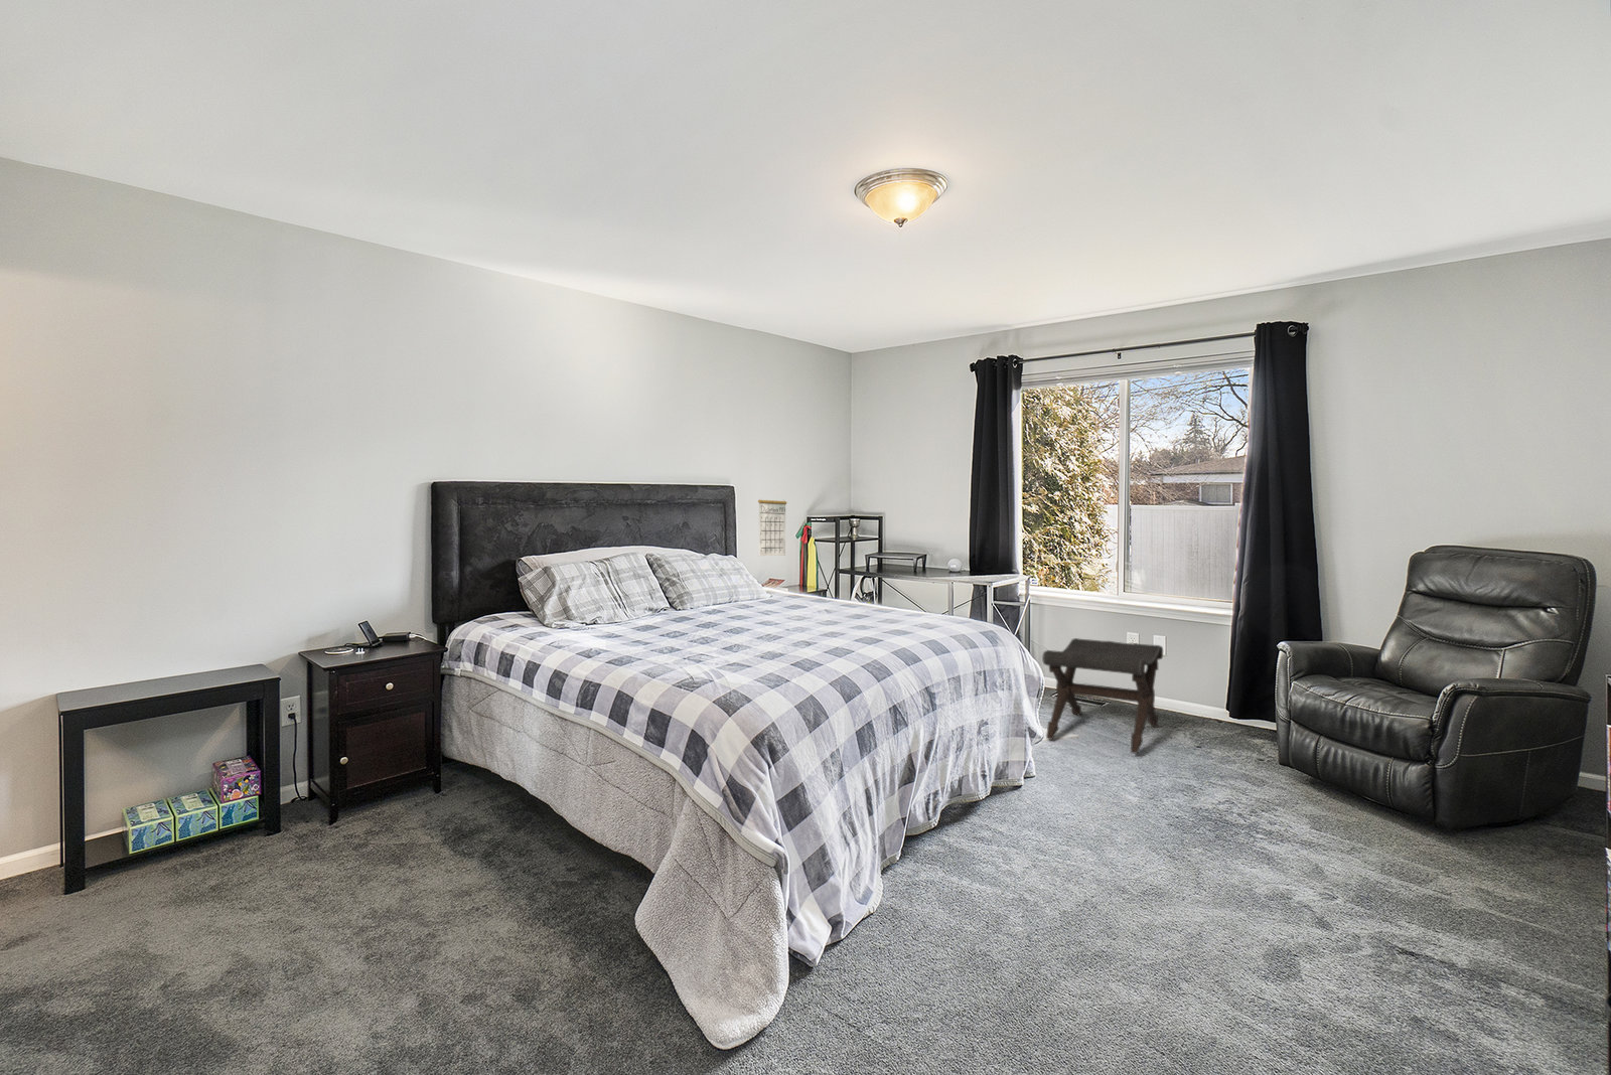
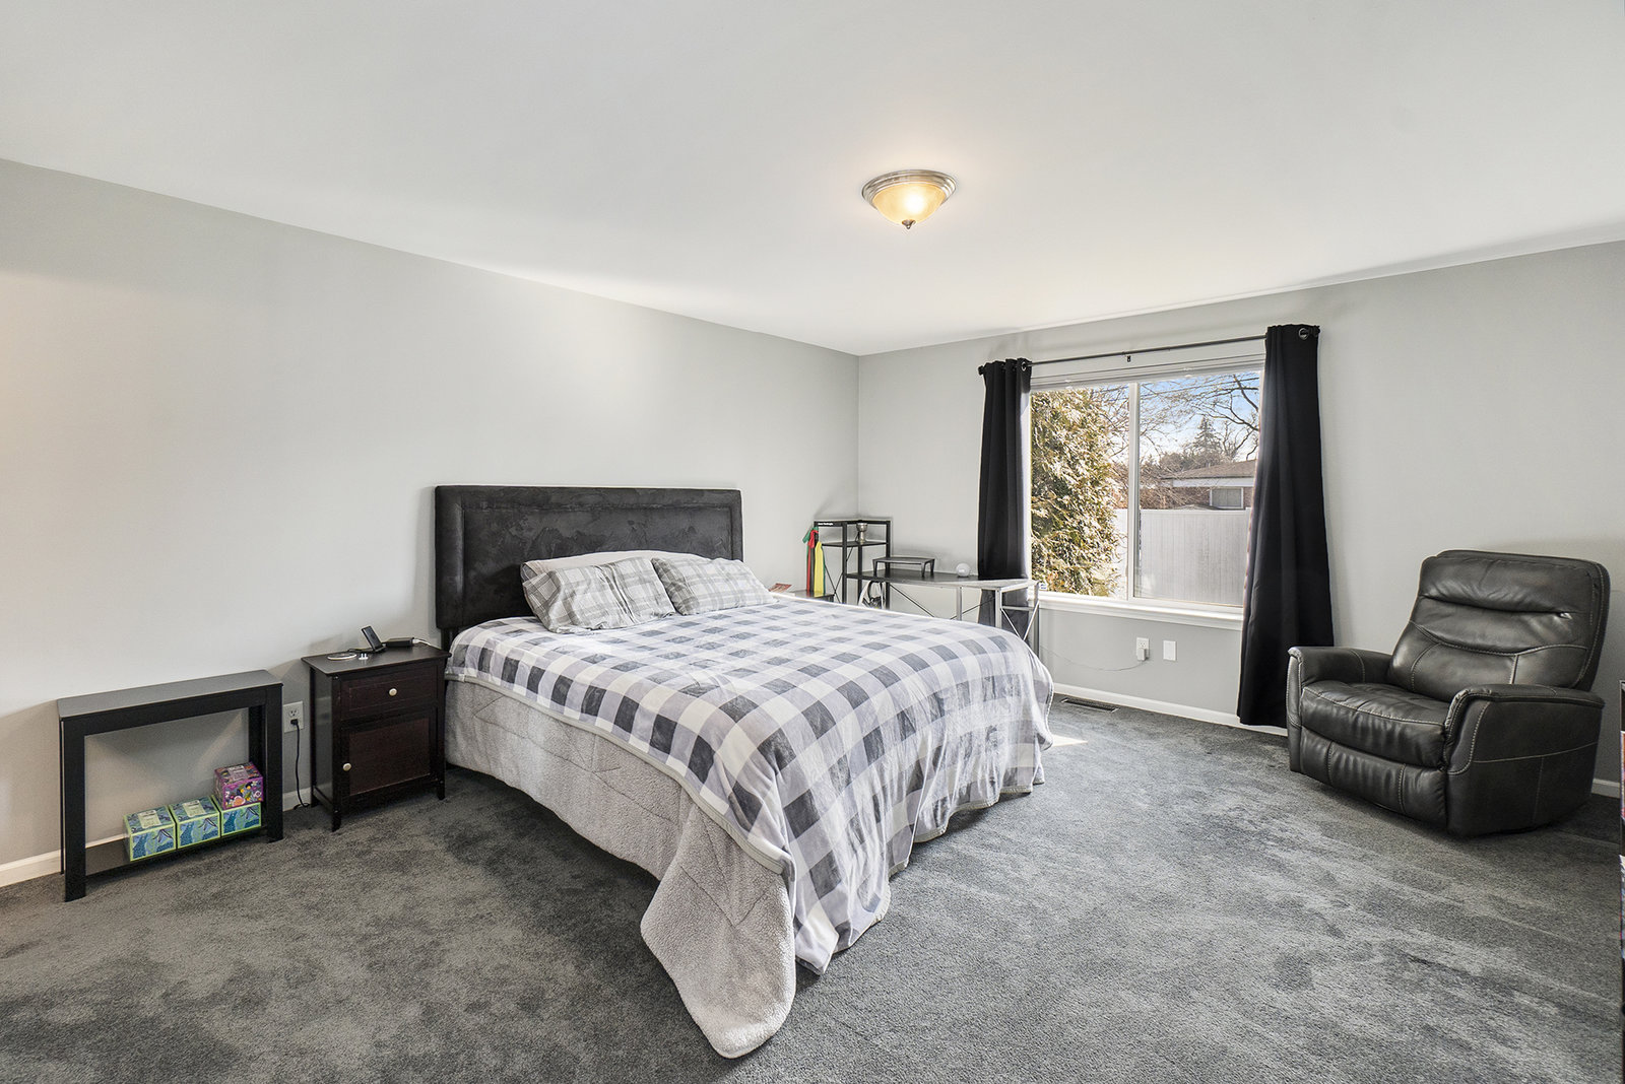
- calendar [757,499,787,557]
- footstool [1041,637,1164,755]
